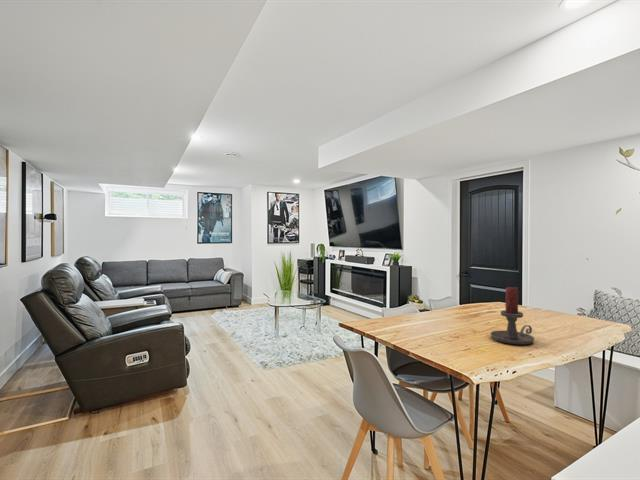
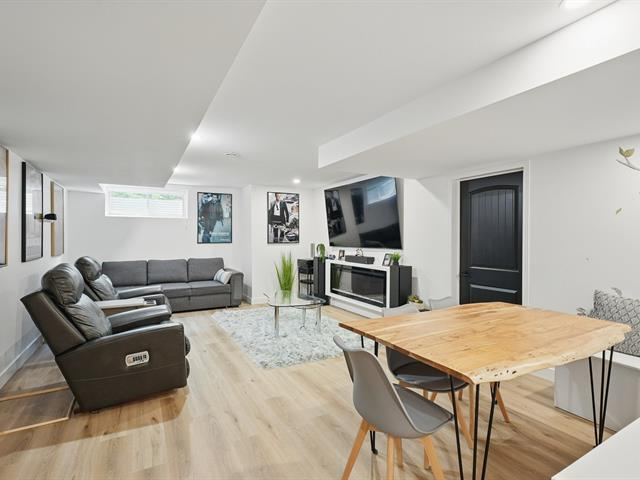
- candle holder [489,286,536,346]
